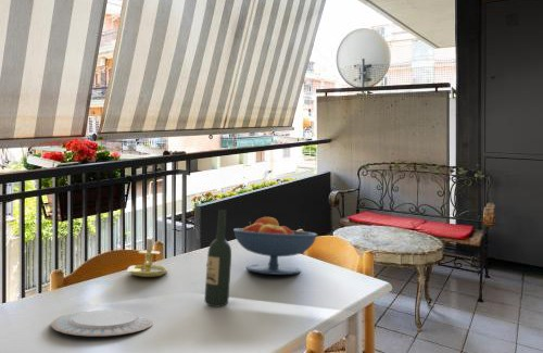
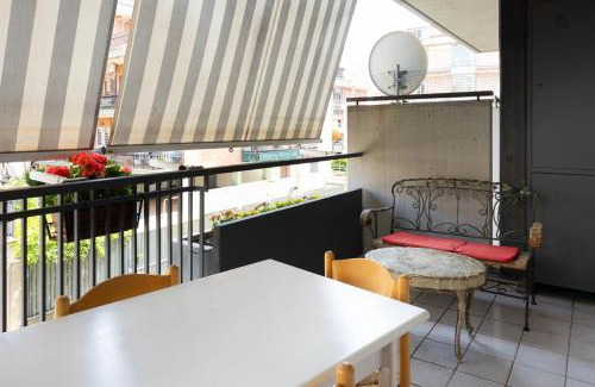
- fruit bowl [232,215,318,276]
- chinaware [50,308,155,338]
- wine bottle [204,209,232,307]
- candle holder [126,225,168,278]
